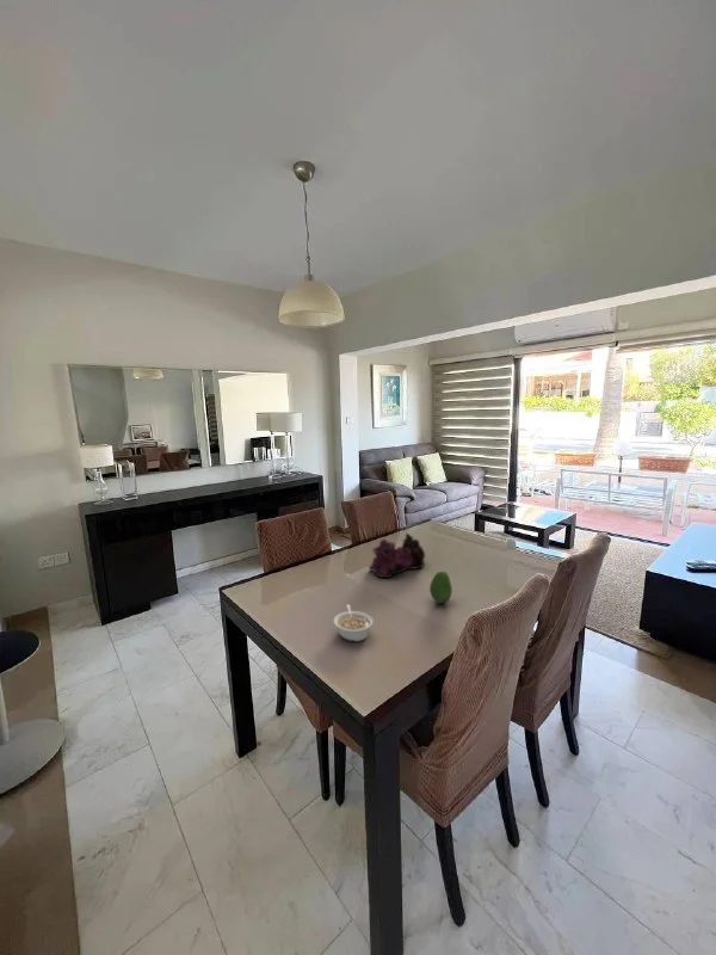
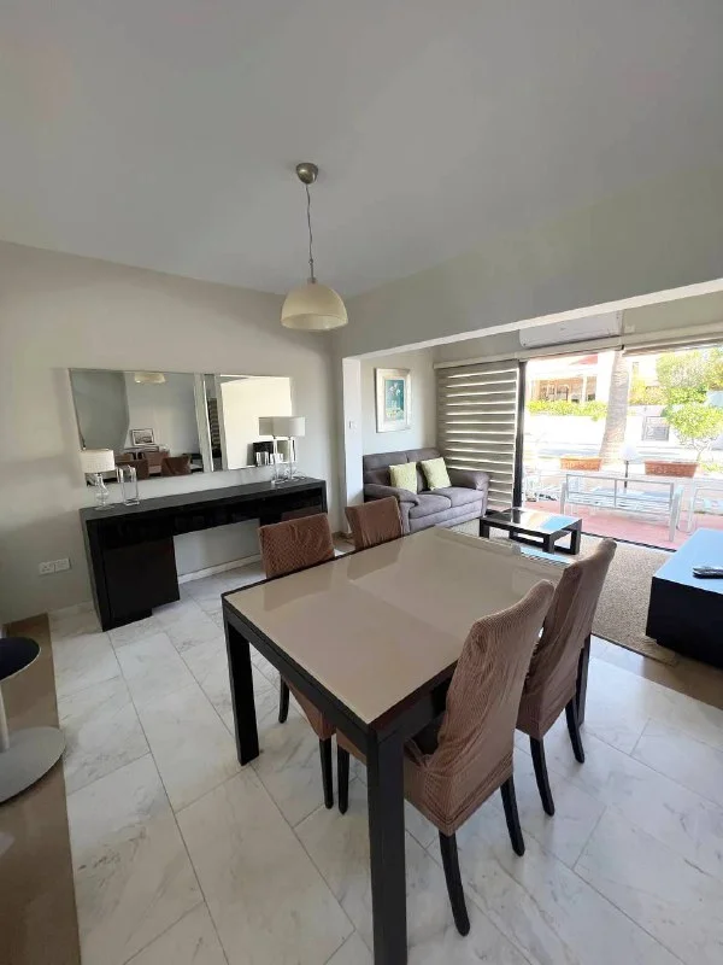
- flower arrangement [368,532,426,579]
- fruit [428,571,453,604]
- legume [333,603,375,642]
